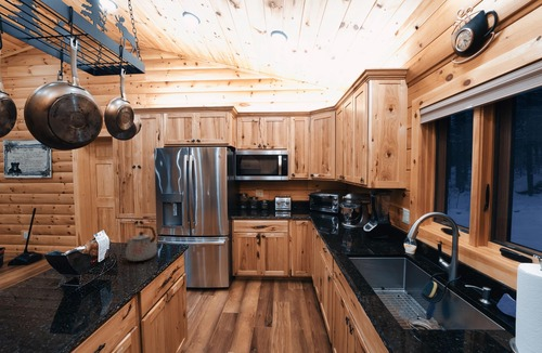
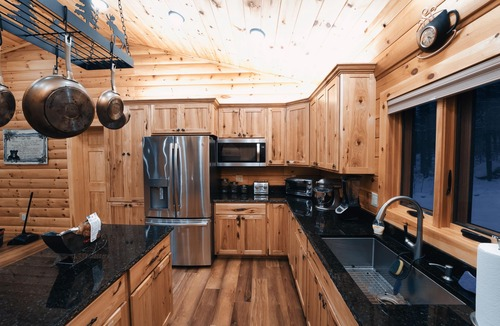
- kettle [125,225,158,262]
